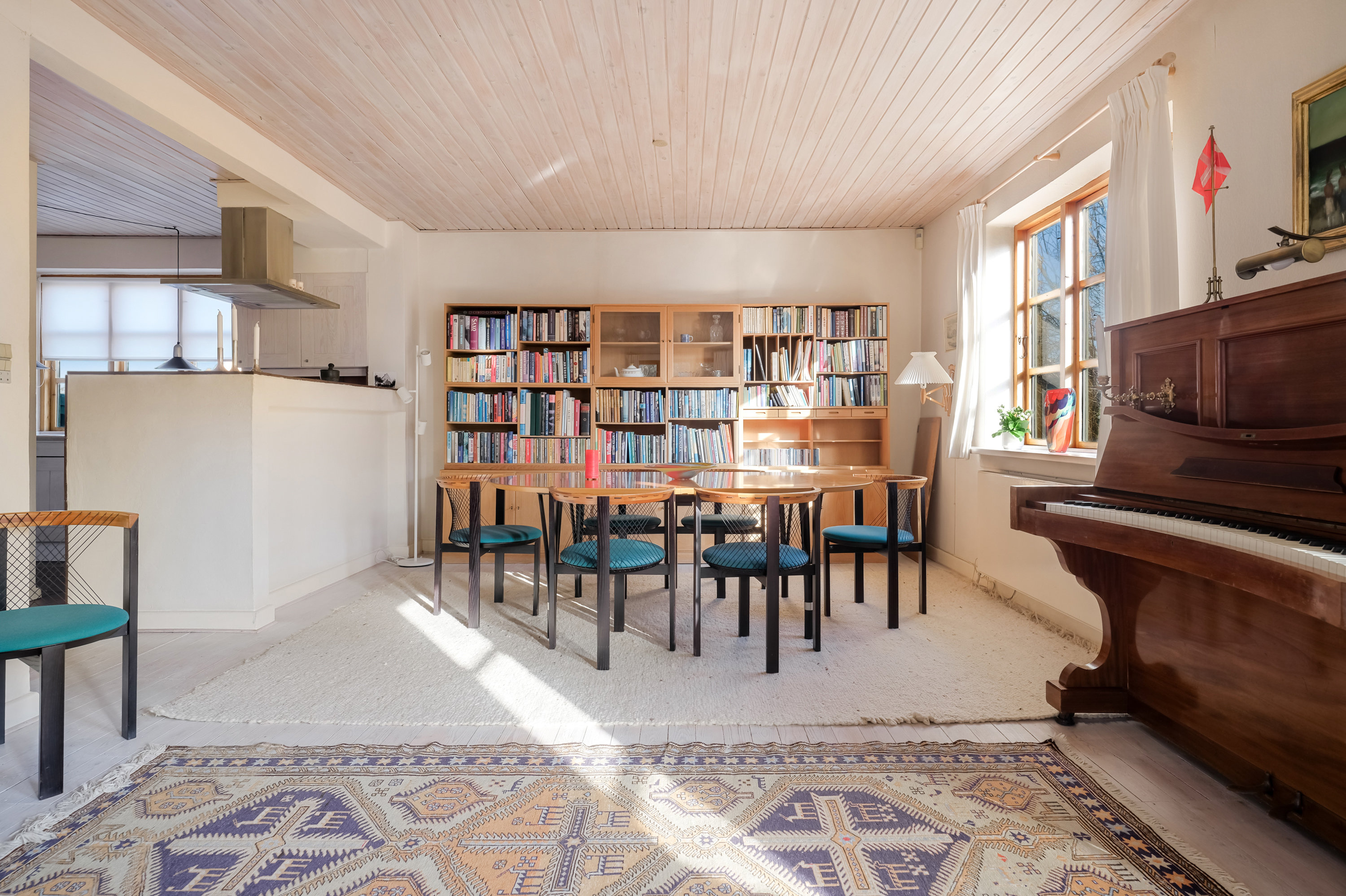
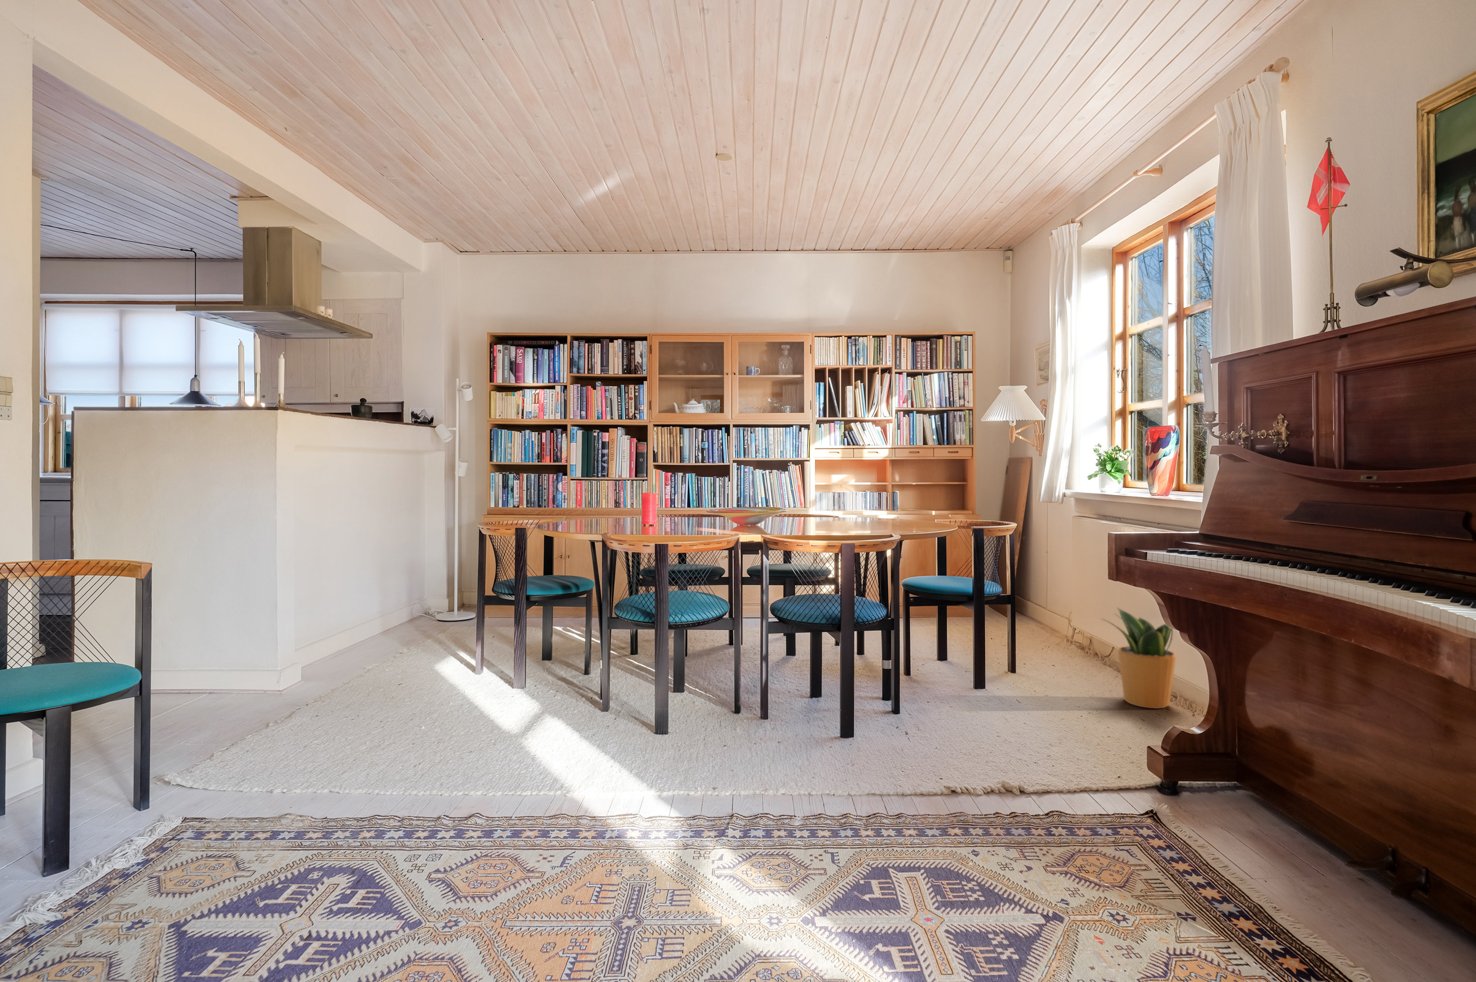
+ potted plant [1101,607,1177,709]
